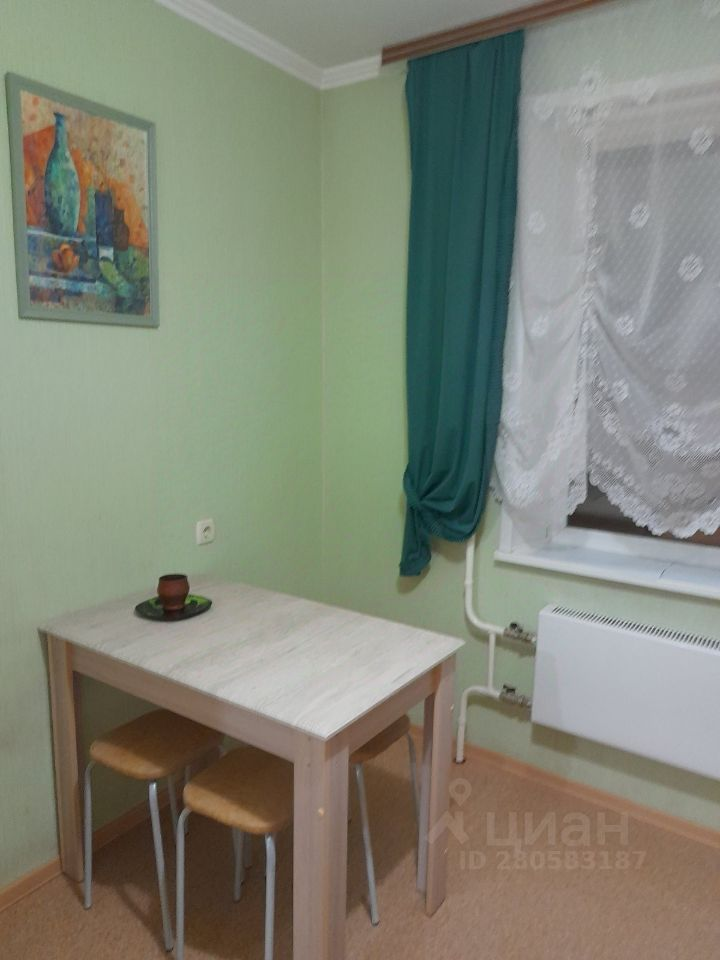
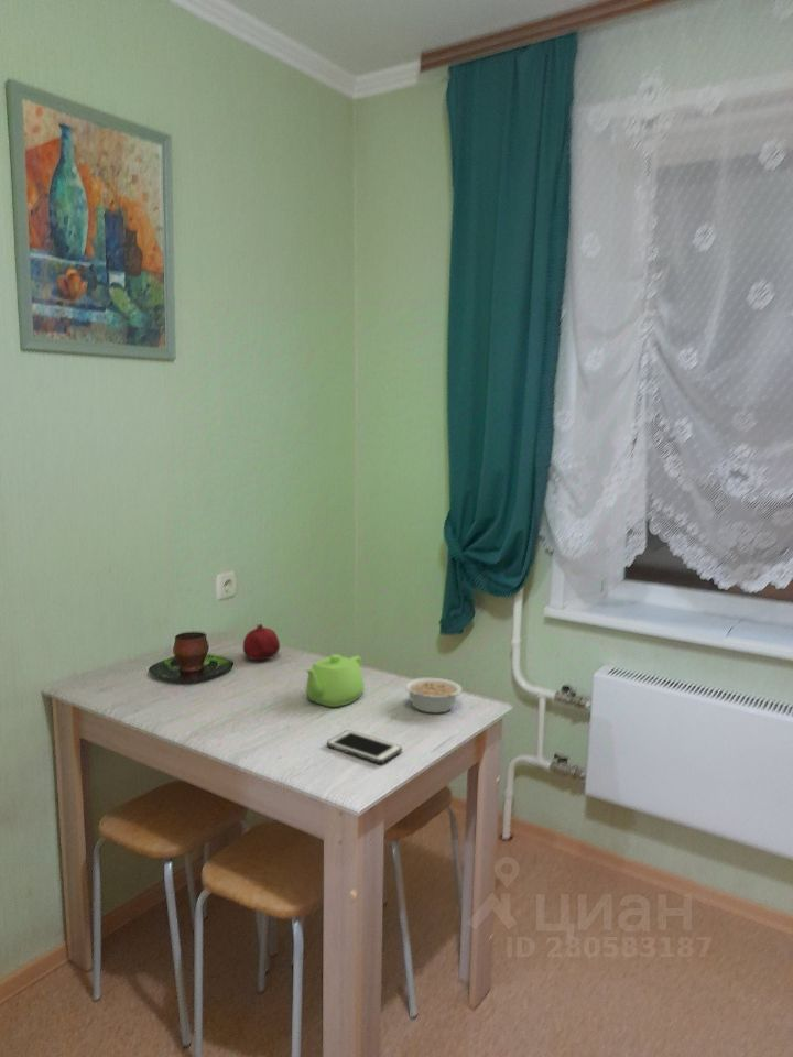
+ fruit [242,622,281,661]
+ teapot [304,653,365,708]
+ cell phone [326,729,403,764]
+ legume [403,676,463,713]
